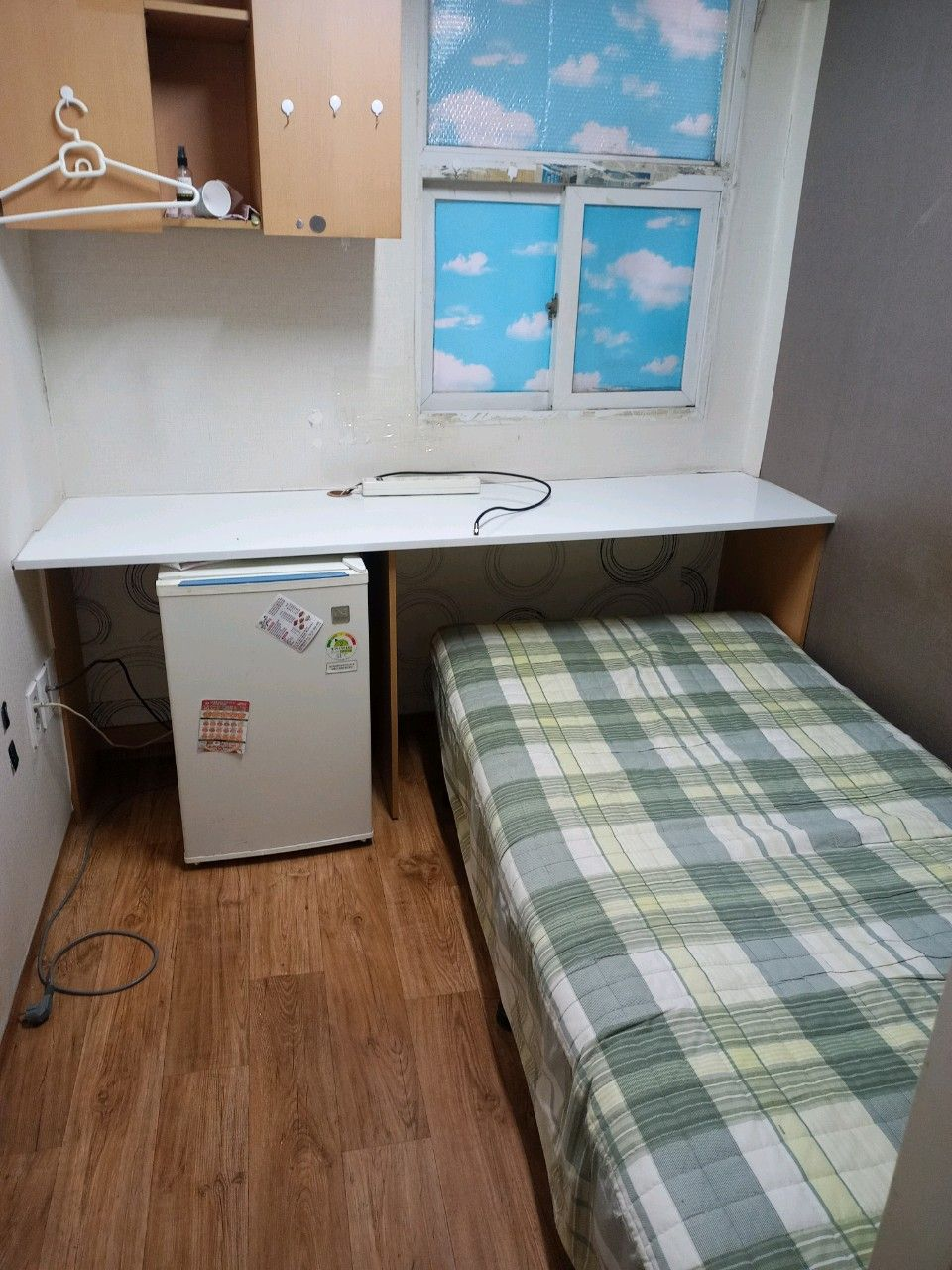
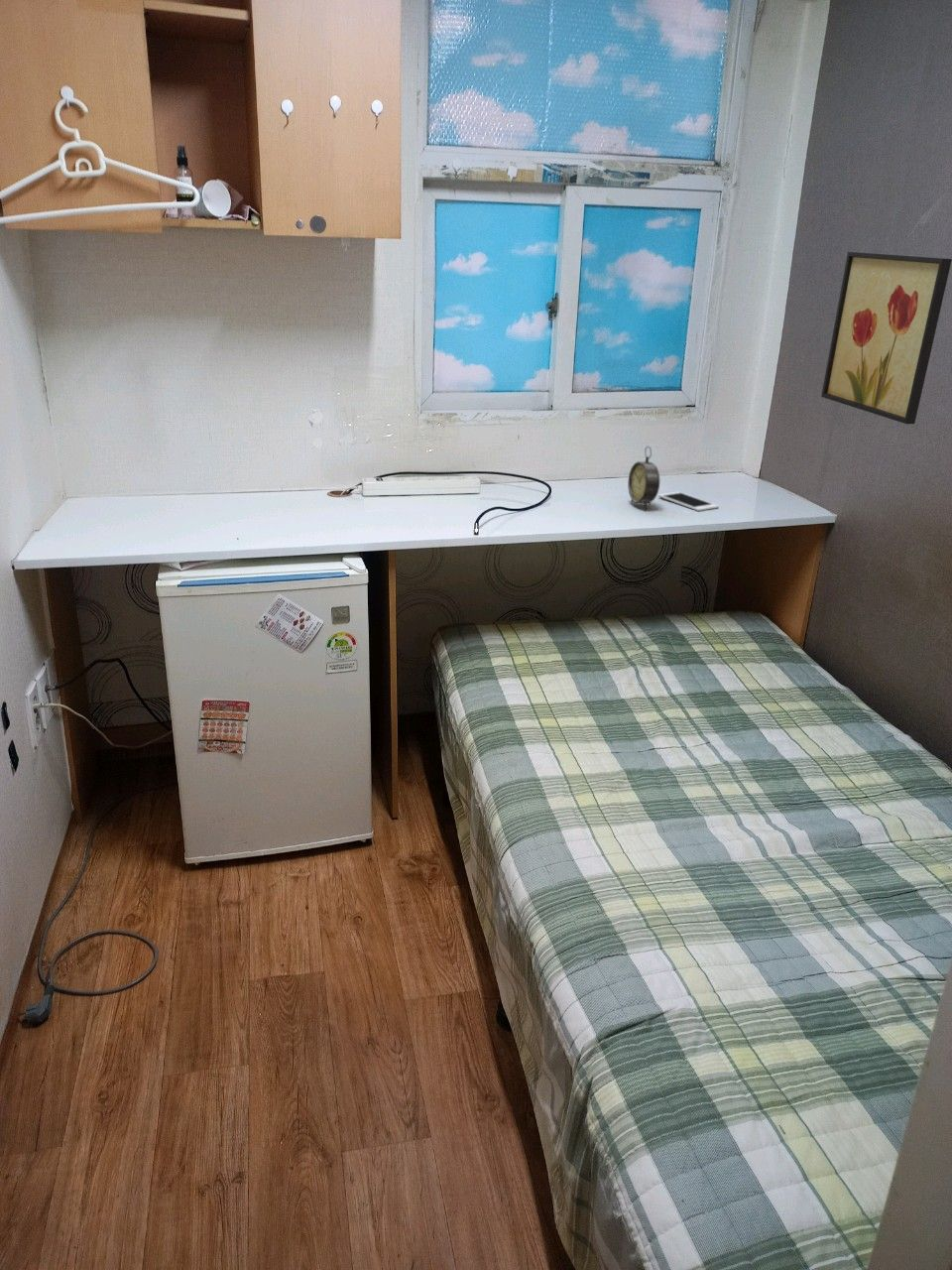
+ cell phone [657,491,720,512]
+ wall art [820,251,952,425]
+ alarm clock [627,445,660,511]
